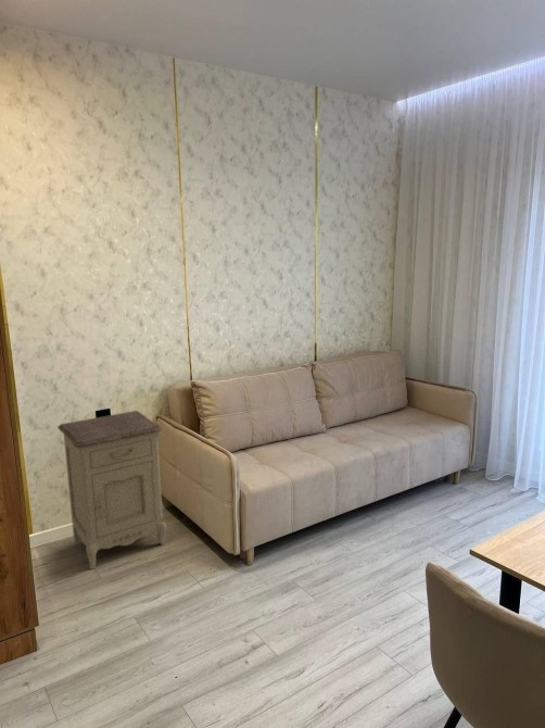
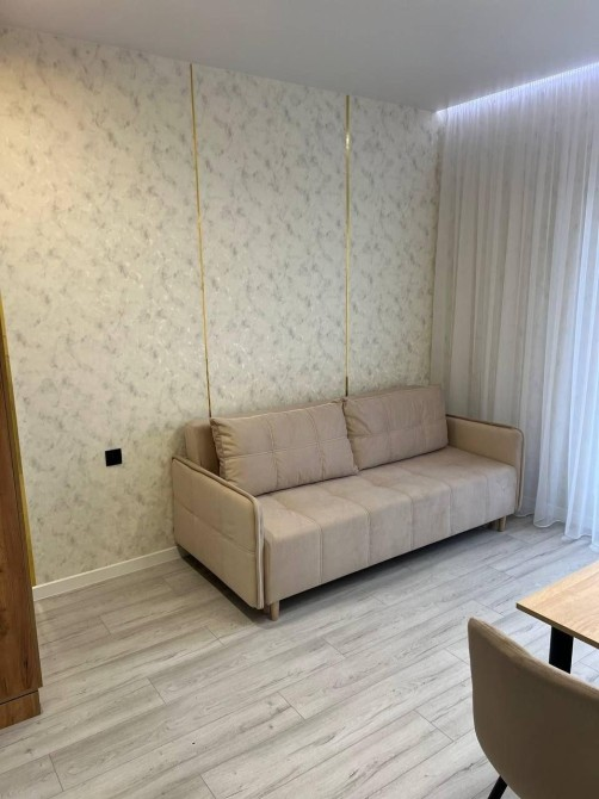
- nightstand [56,410,167,570]
